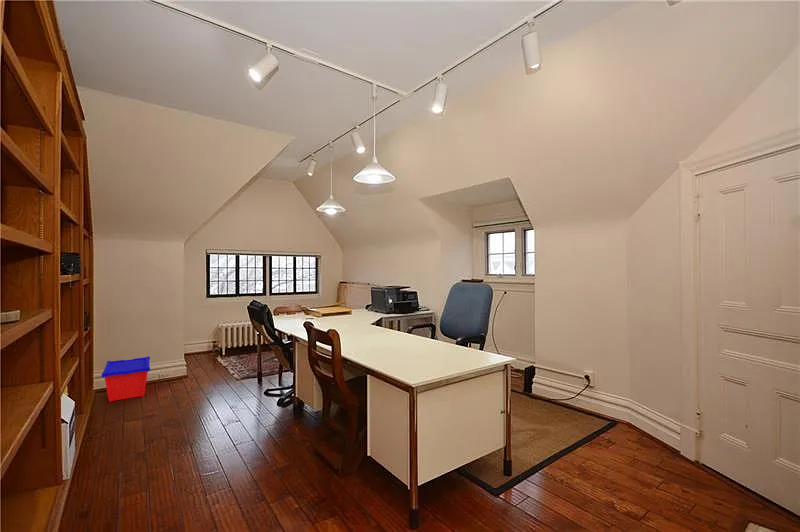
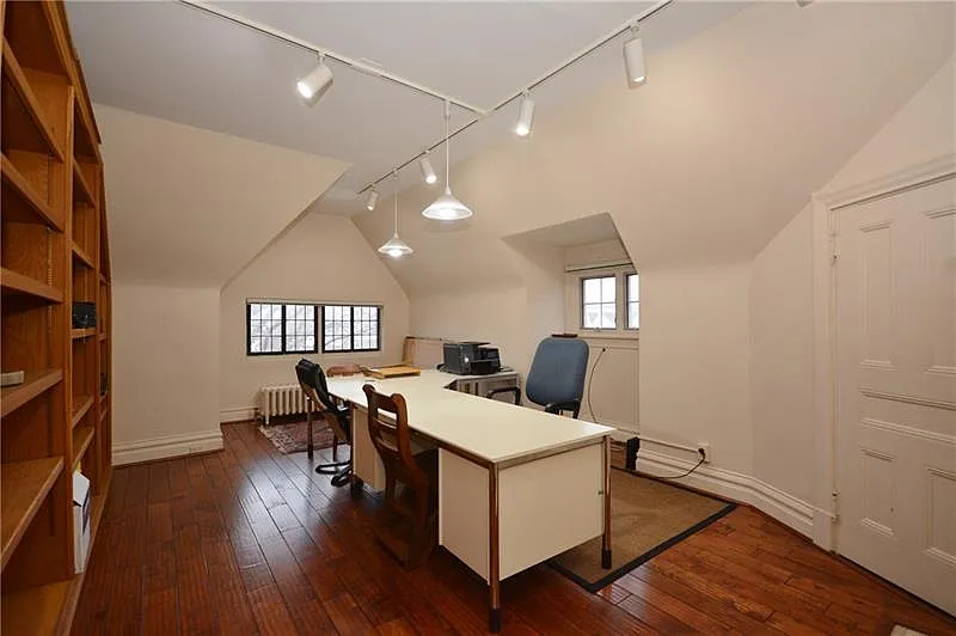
- storage bin [101,355,151,403]
